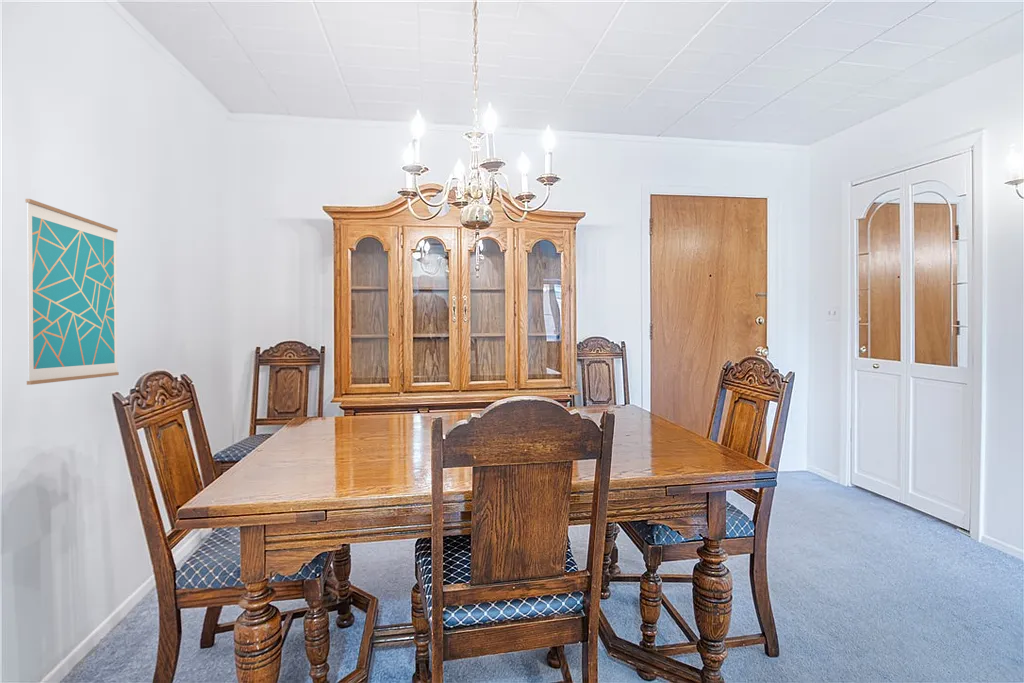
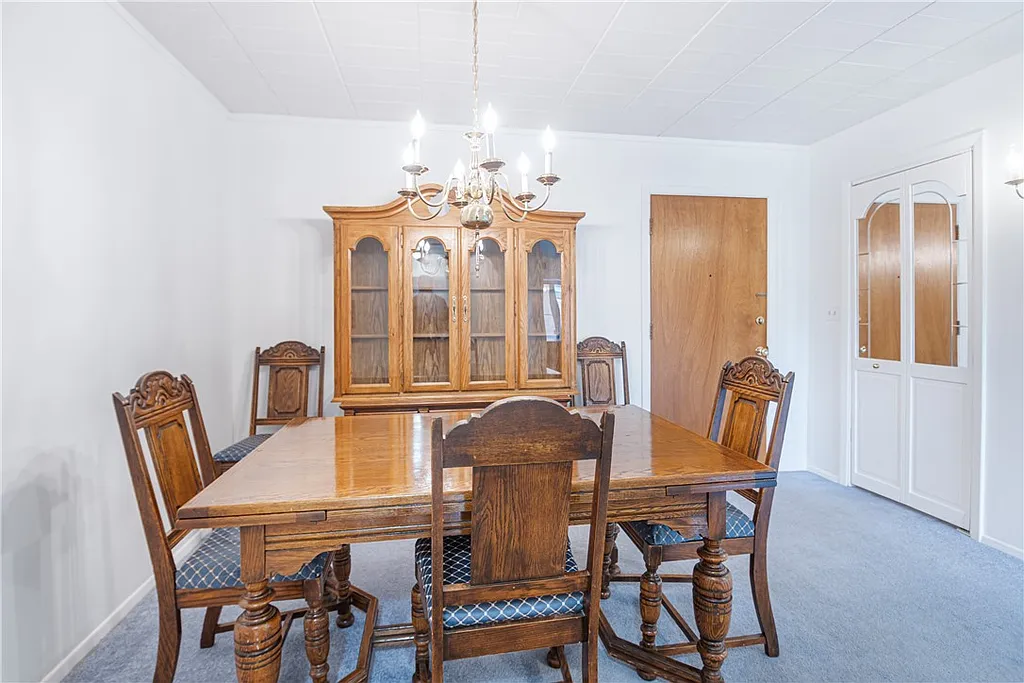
- wall art [24,198,120,386]
